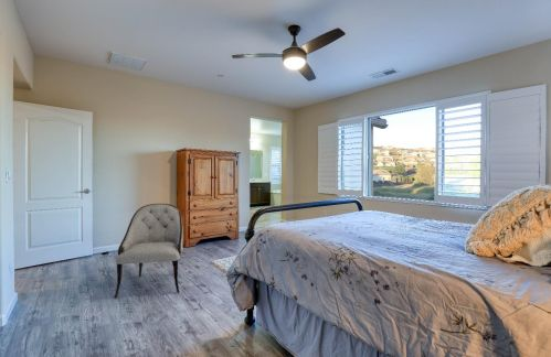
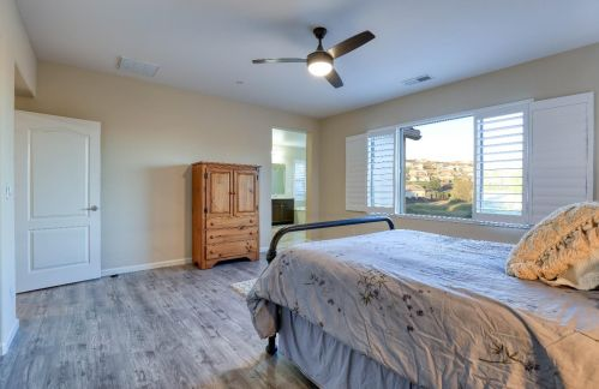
- armchair [114,203,184,299]
